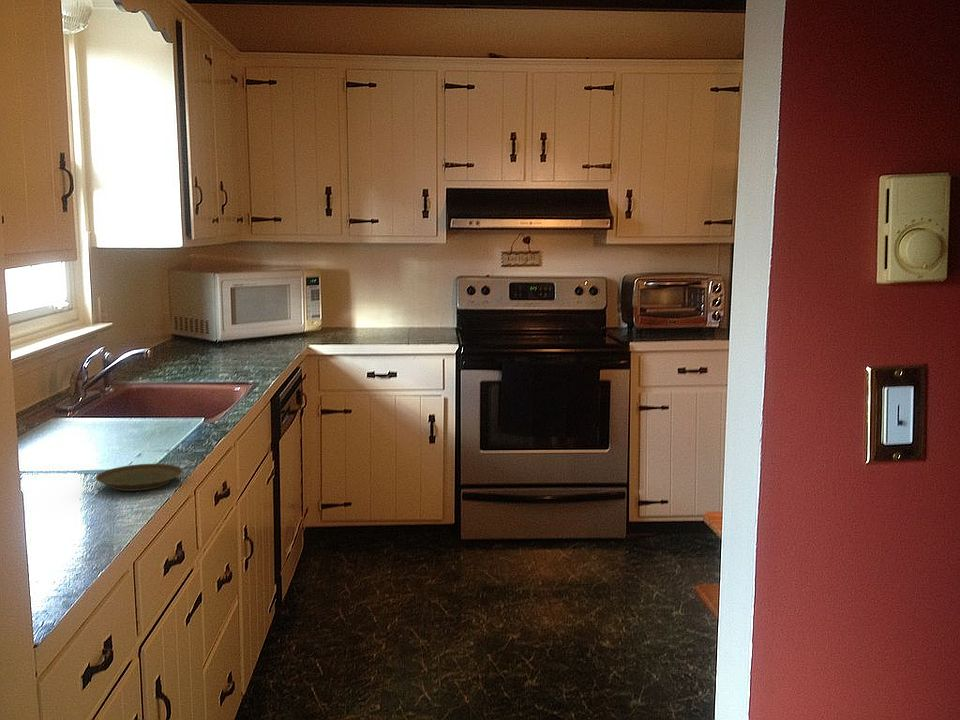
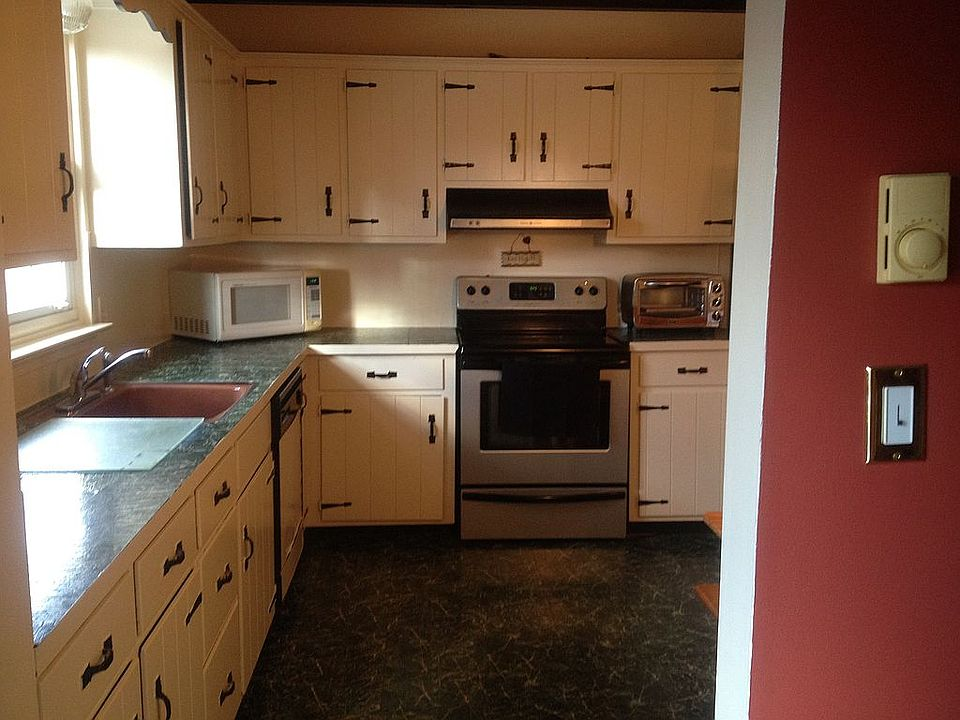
- plate [95,463,184,492]
